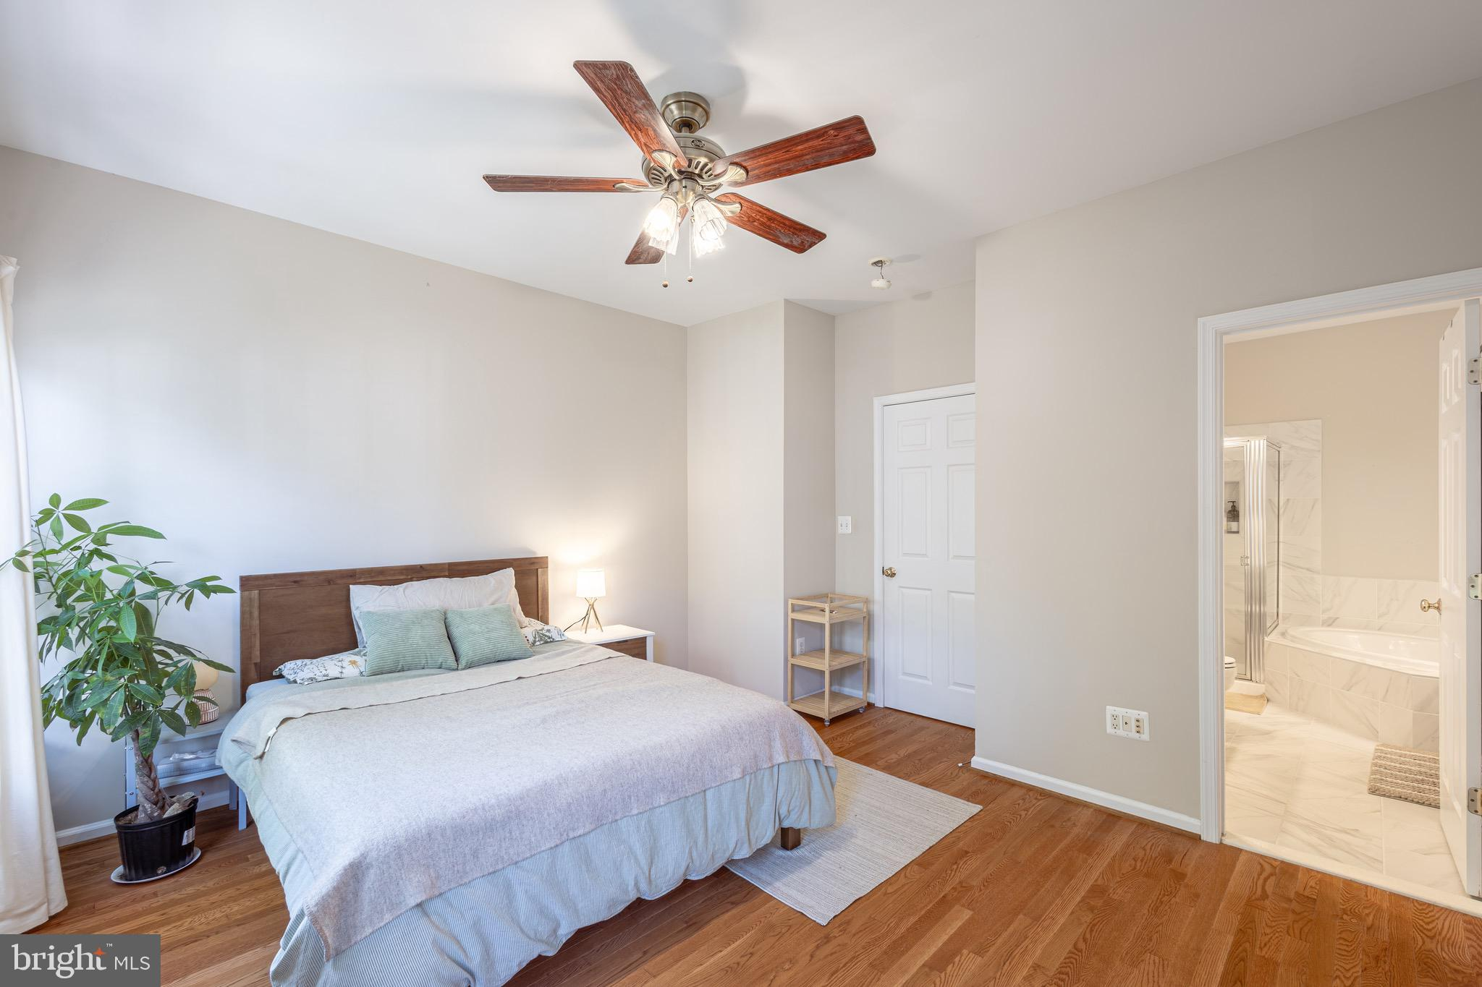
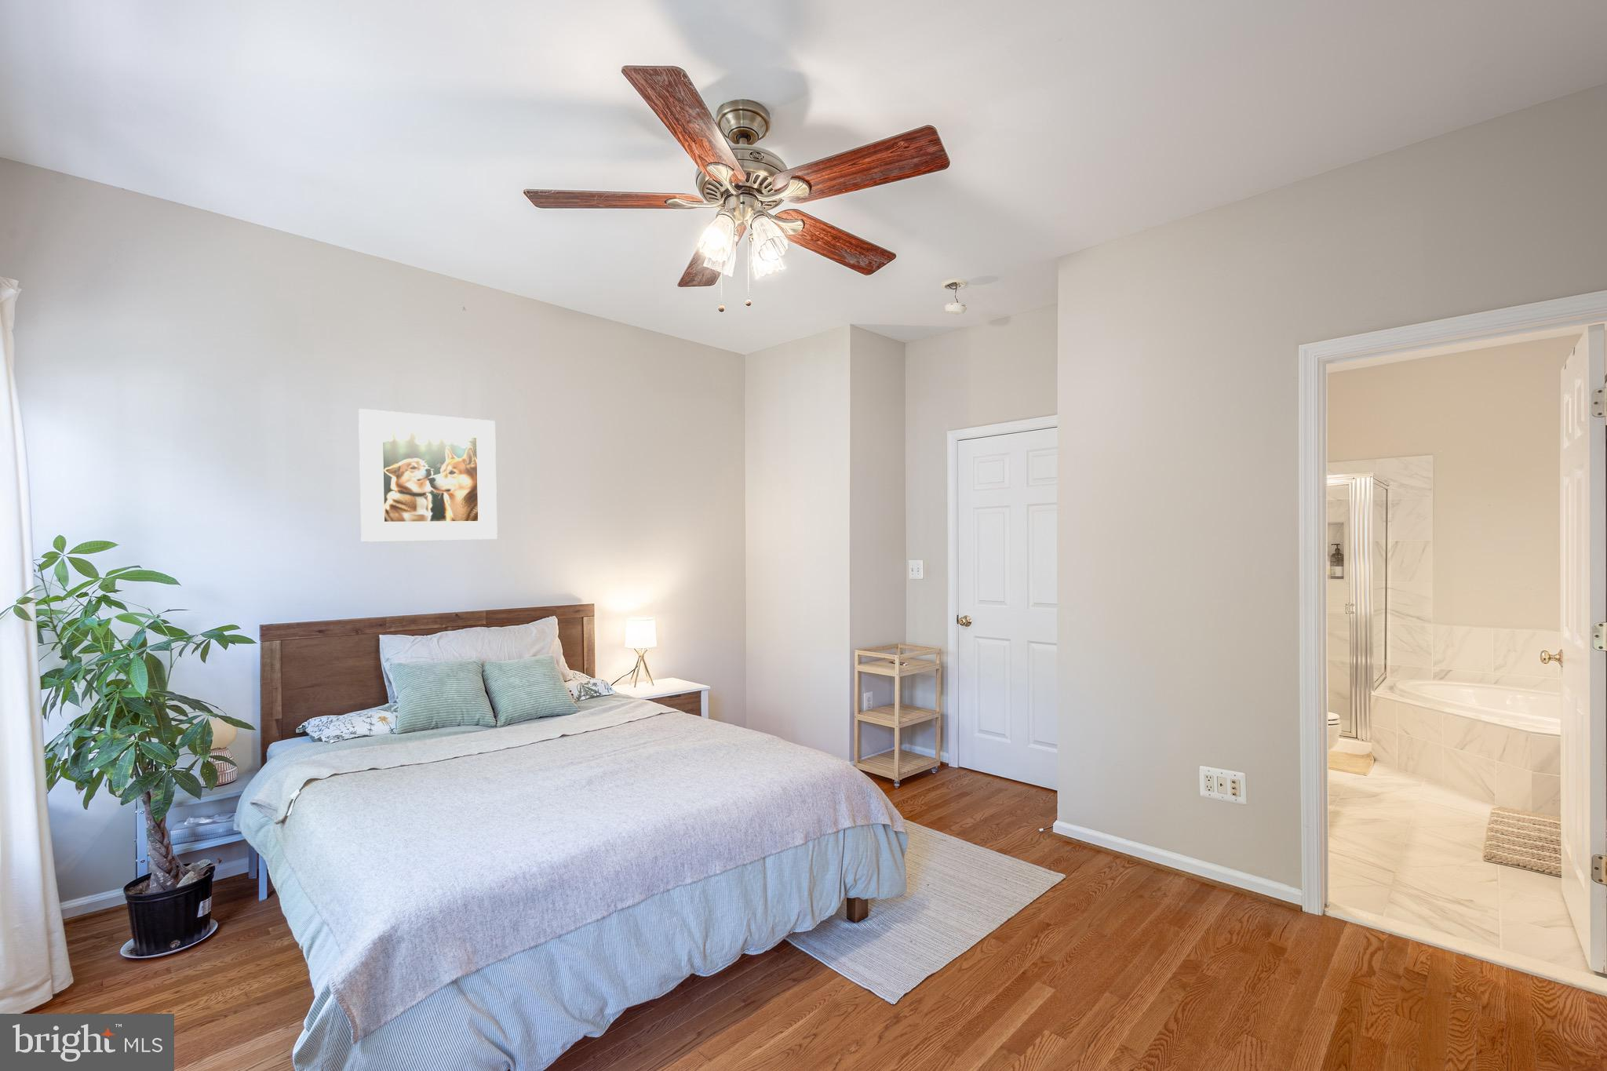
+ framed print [357,408,497,543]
